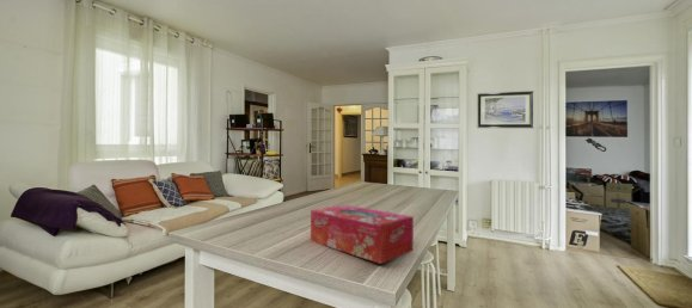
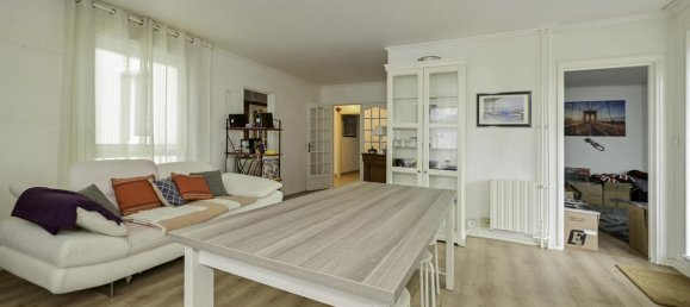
- tissue box [310,204,415,265]
